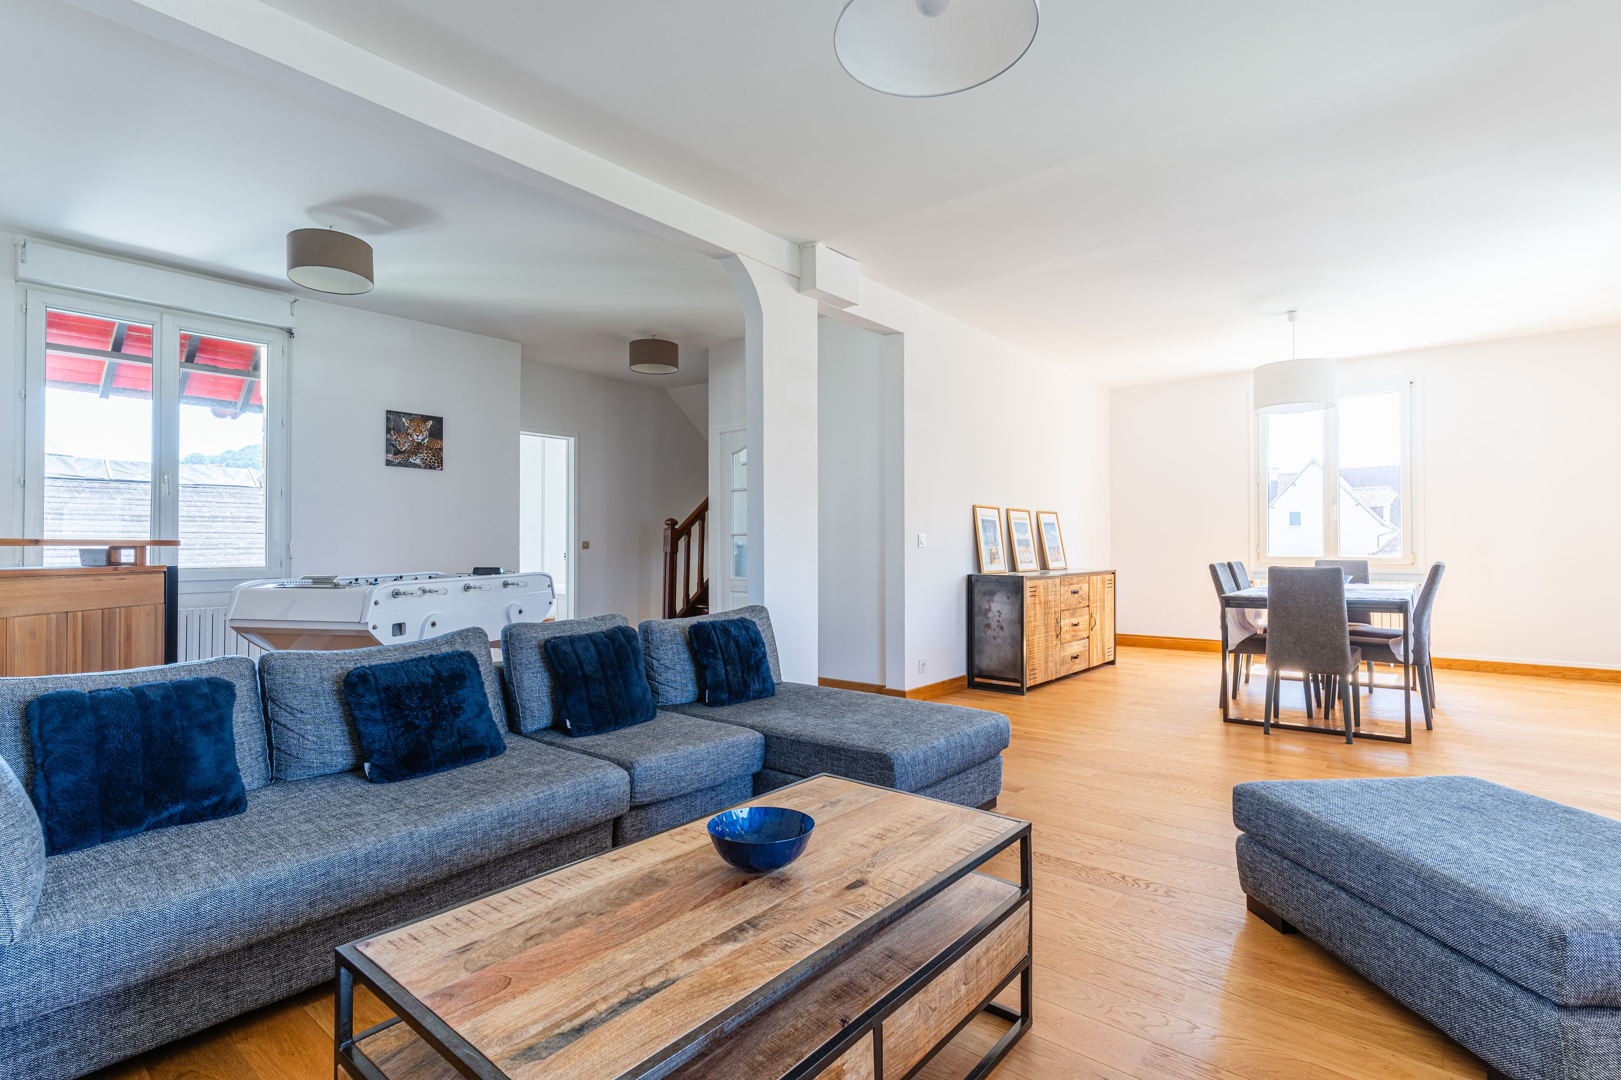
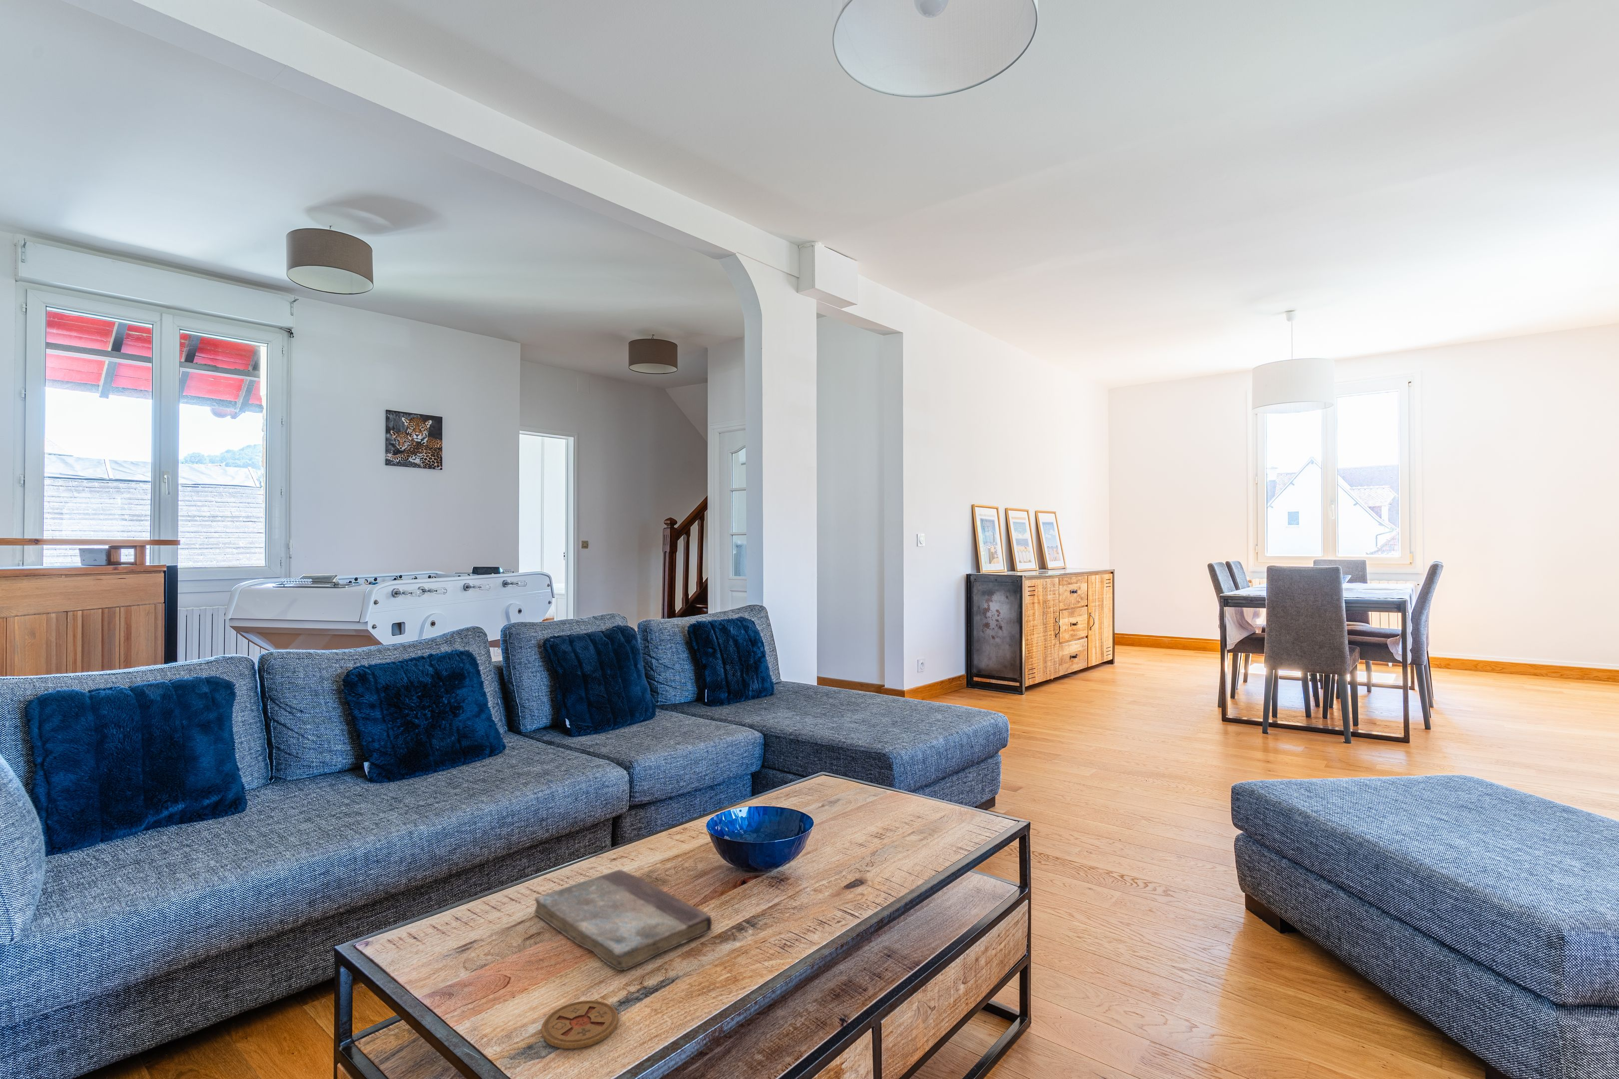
+ coaster [541,1000,619,1049]
+ book [534,869,713,971]
